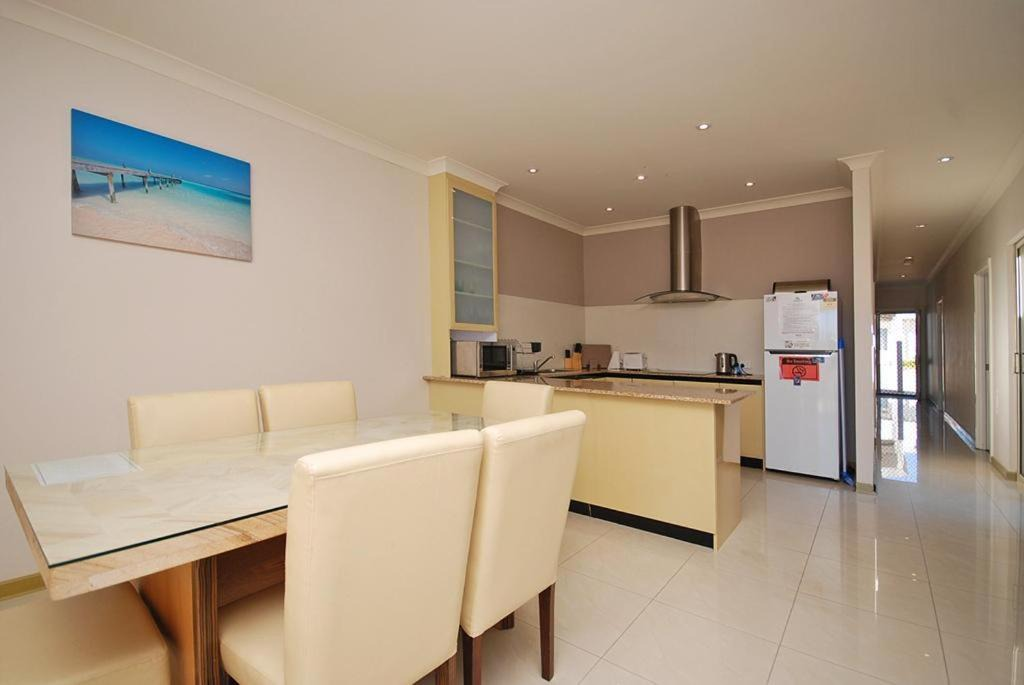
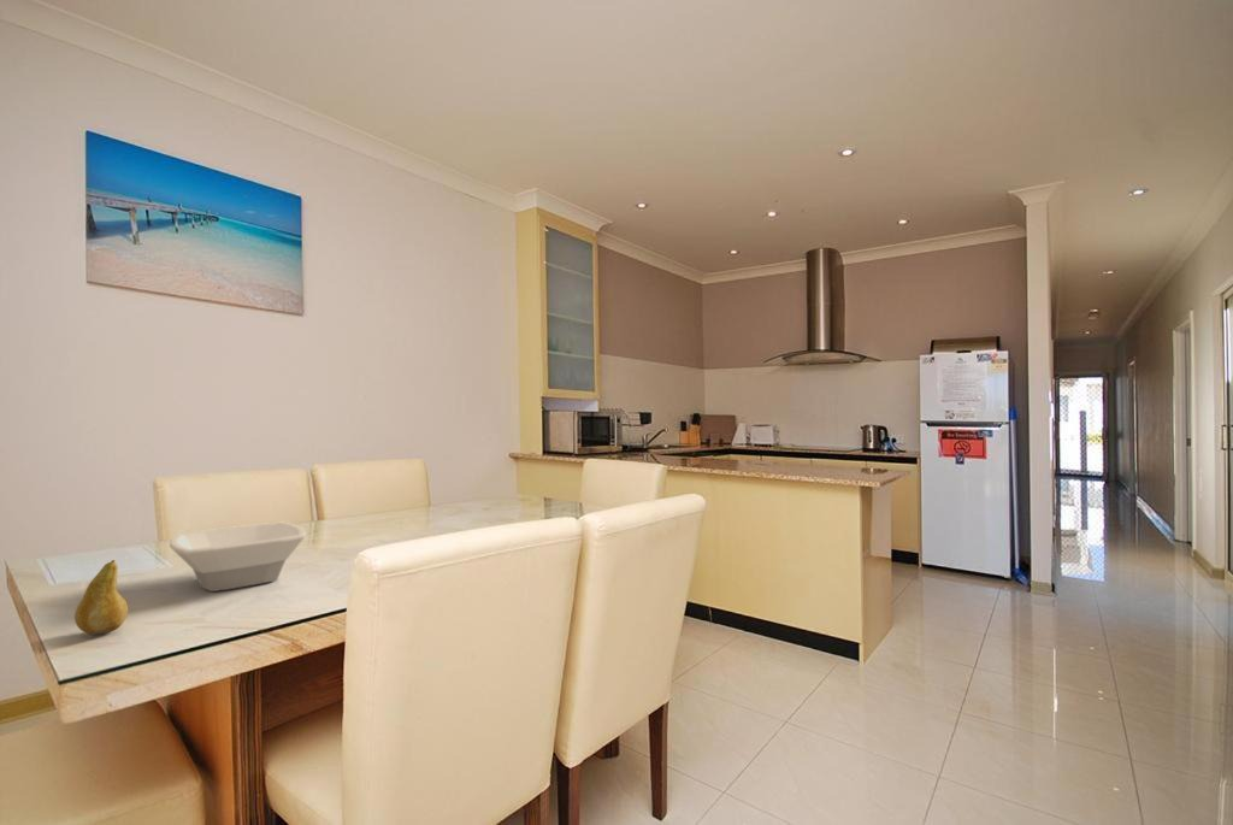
+ bowl [169,521,307,593]
+ fruit [73,559,129,635]
